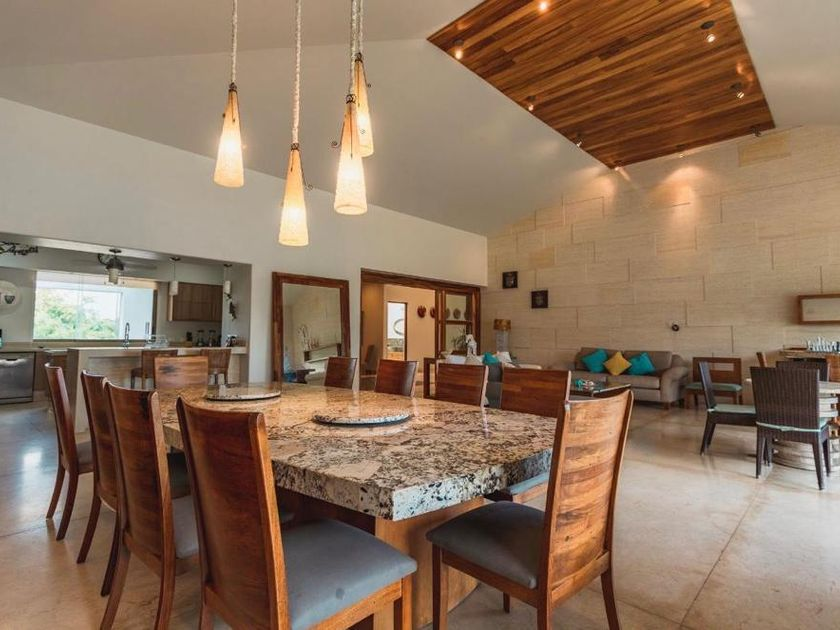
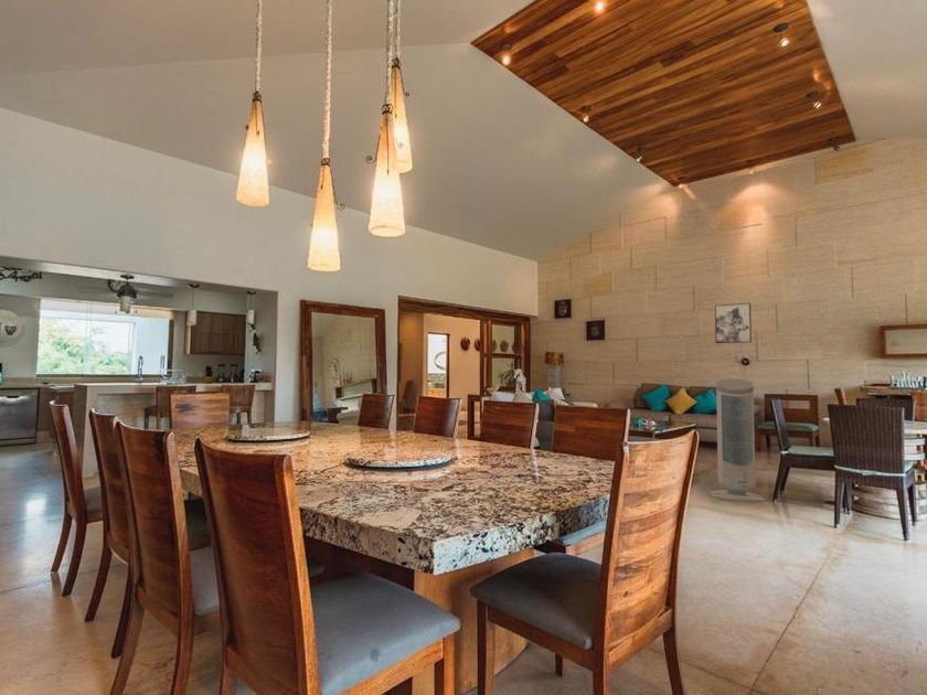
+ wall art [714,302,753,344]
+ air purifier [708,377,767,503]
